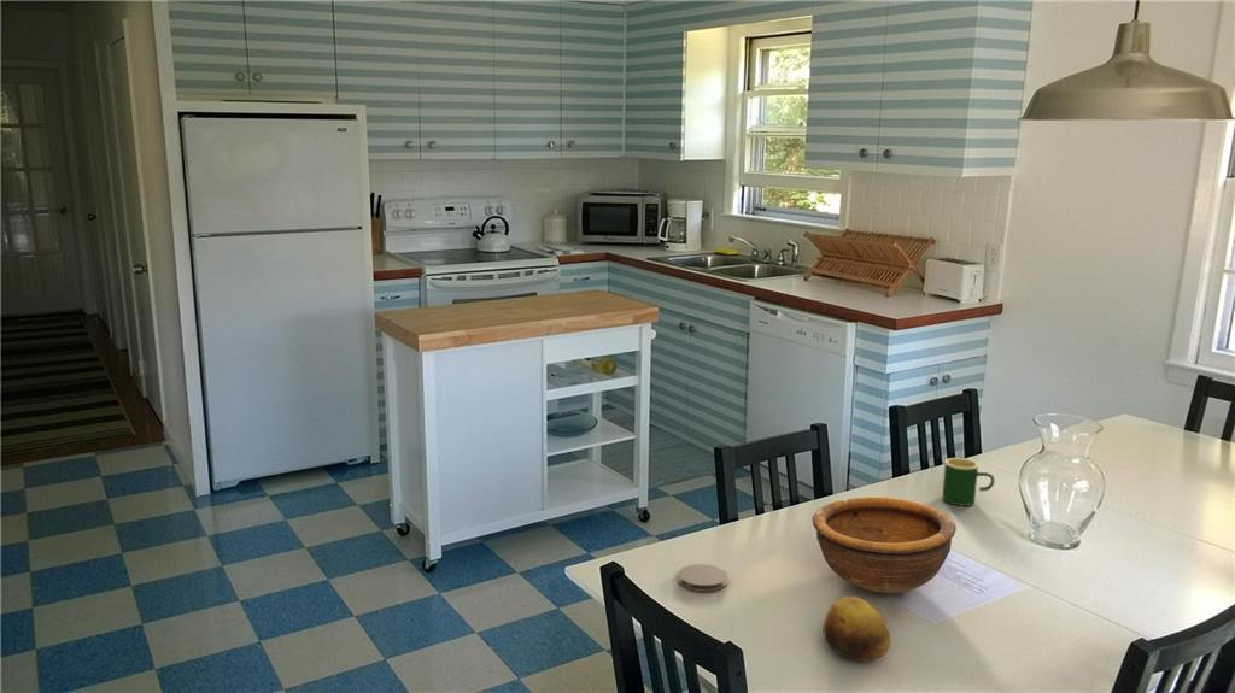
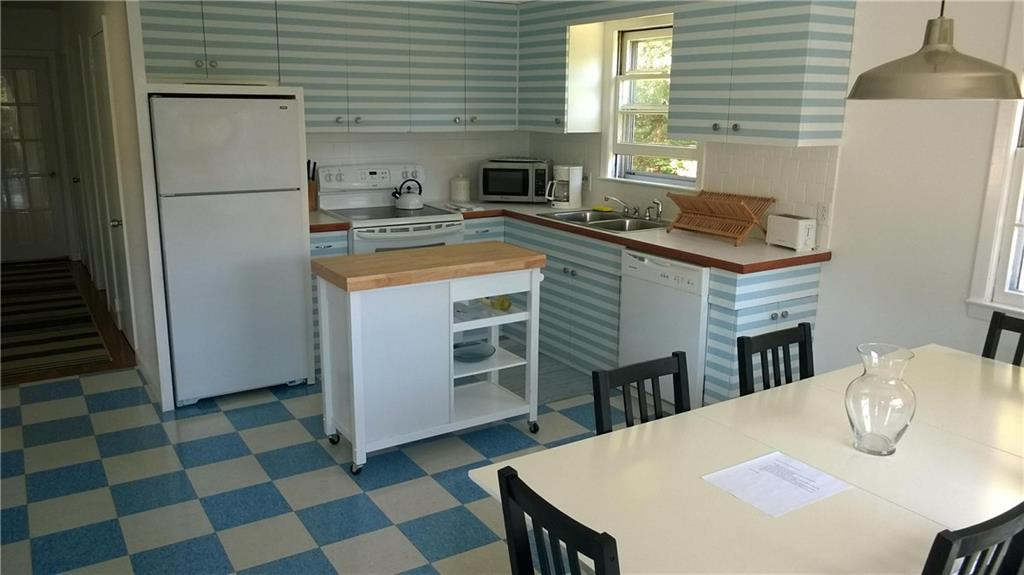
- bowl [812,495,958,594]
- coaster [677,563,728,593]
- mug [941,457,996,507]
- fruit [821,595,892,663]
